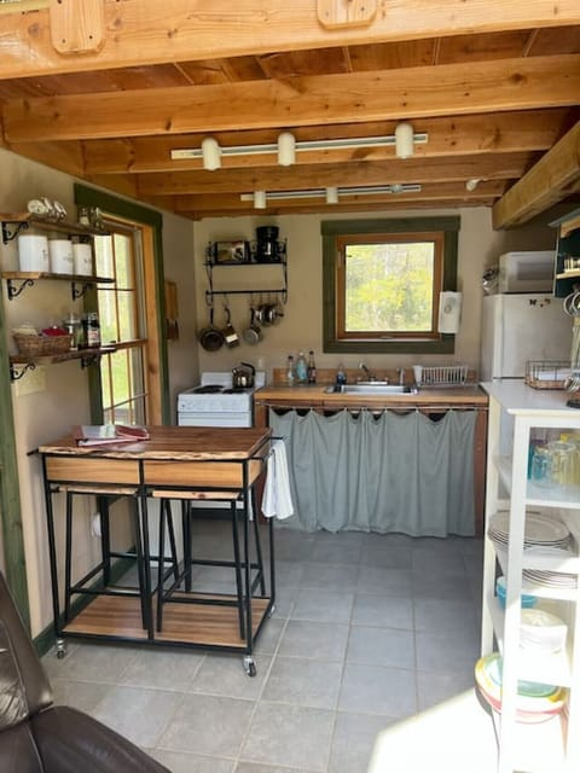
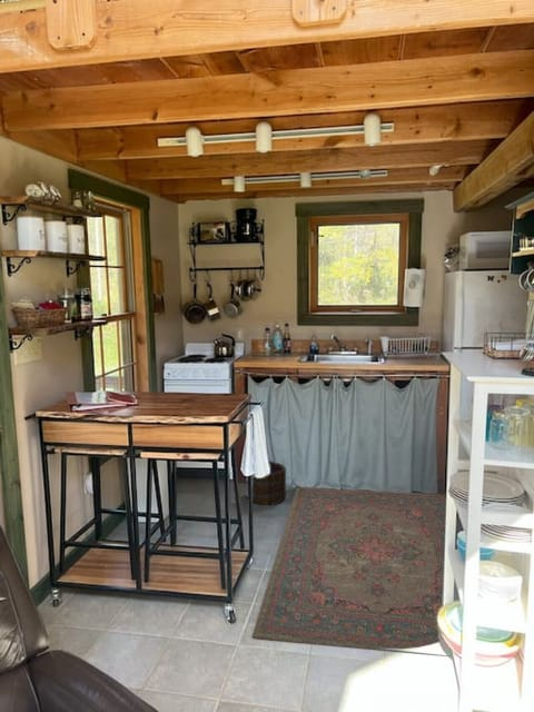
+ bucket [246,458,287,506]
+ rug [251,486,449,657]
